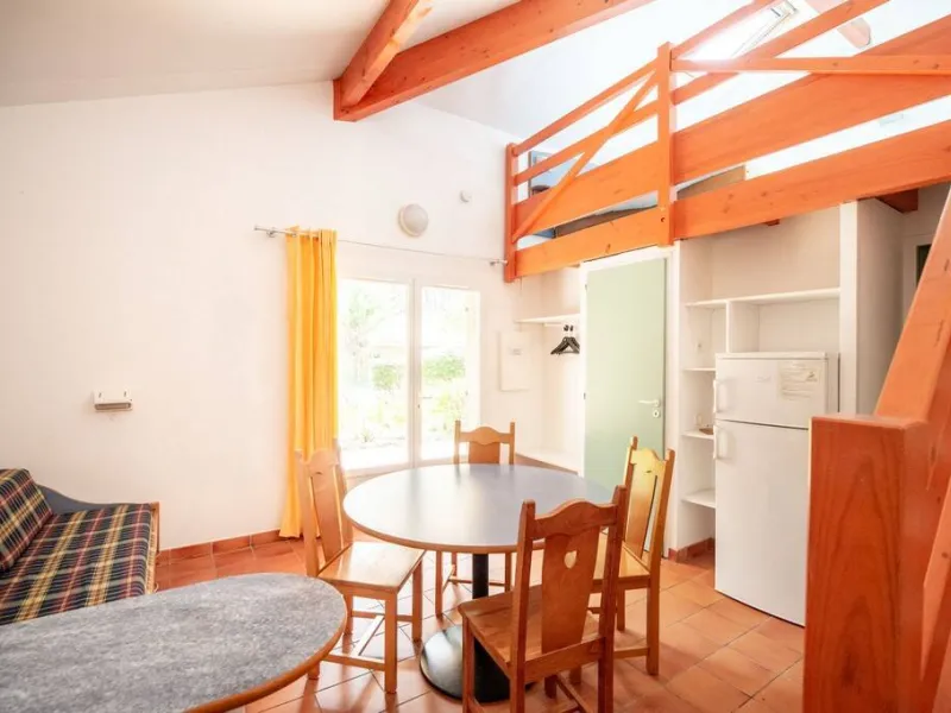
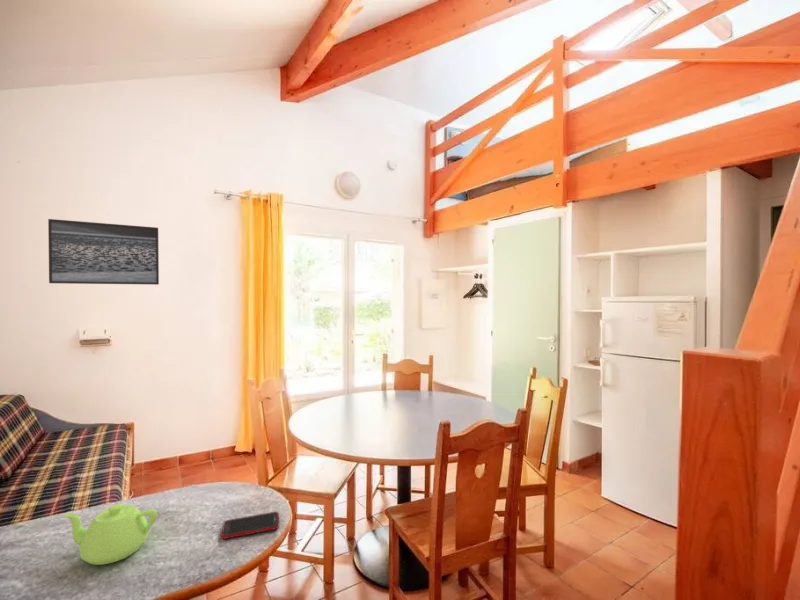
+ teapot [63,503,158,566]
+ cell phone [221,511,280,540]
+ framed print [47,218,160,286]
